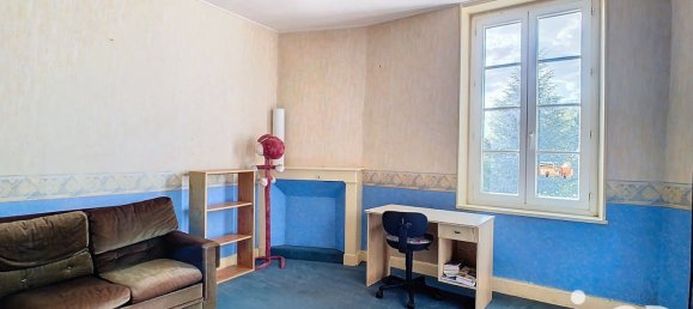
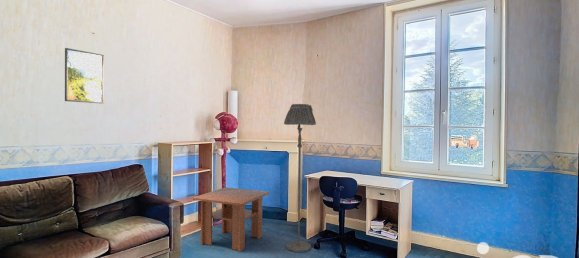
+ floor lamp [283,103,317,253]
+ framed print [64,47,105,104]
+ coffee table [192,186,270,253]
